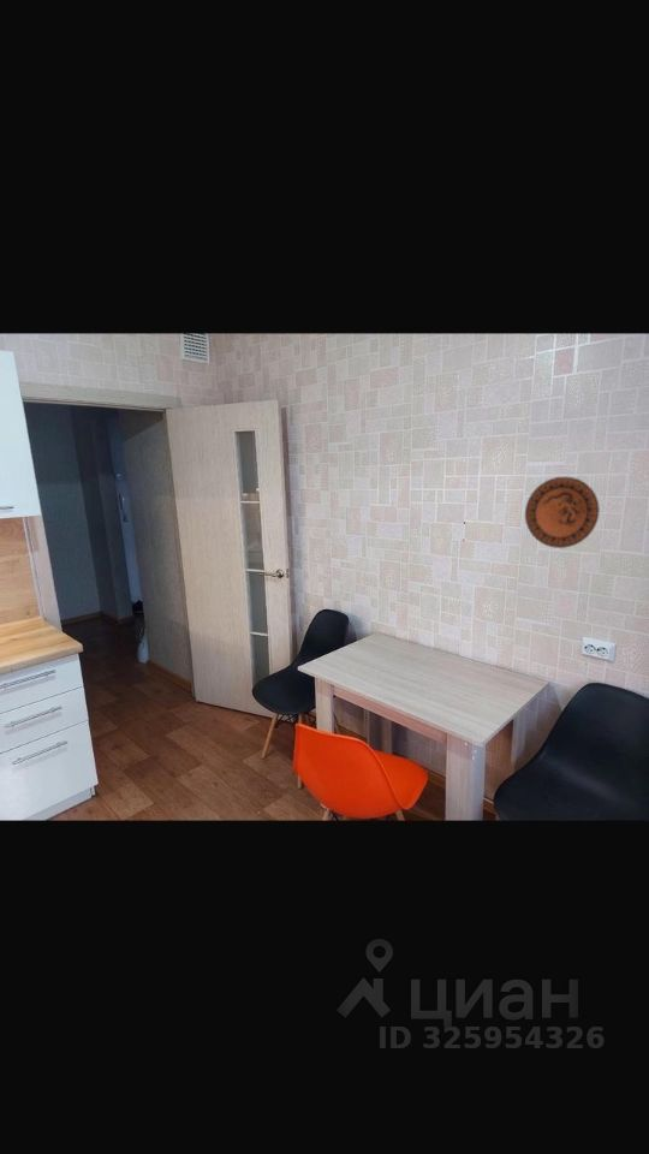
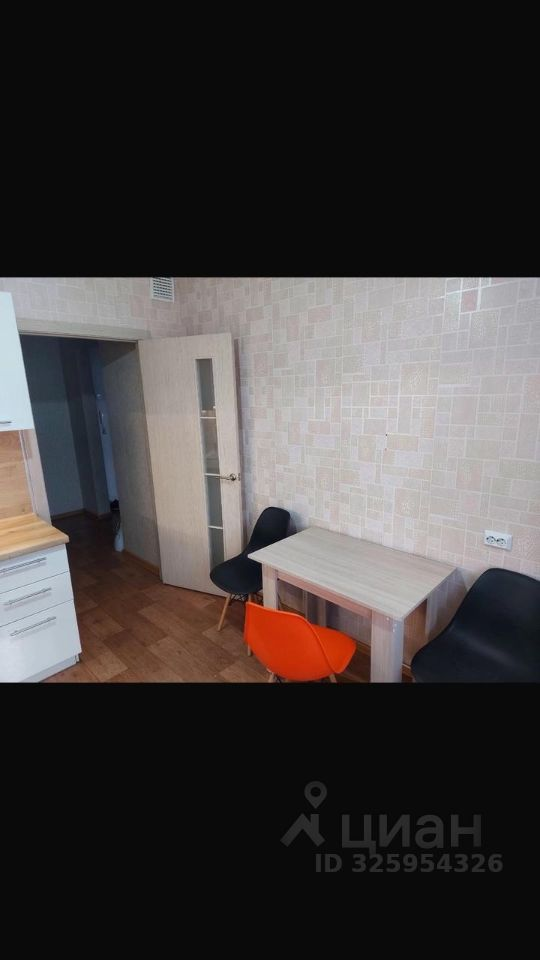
- decorative plate [524,476,601,549]
